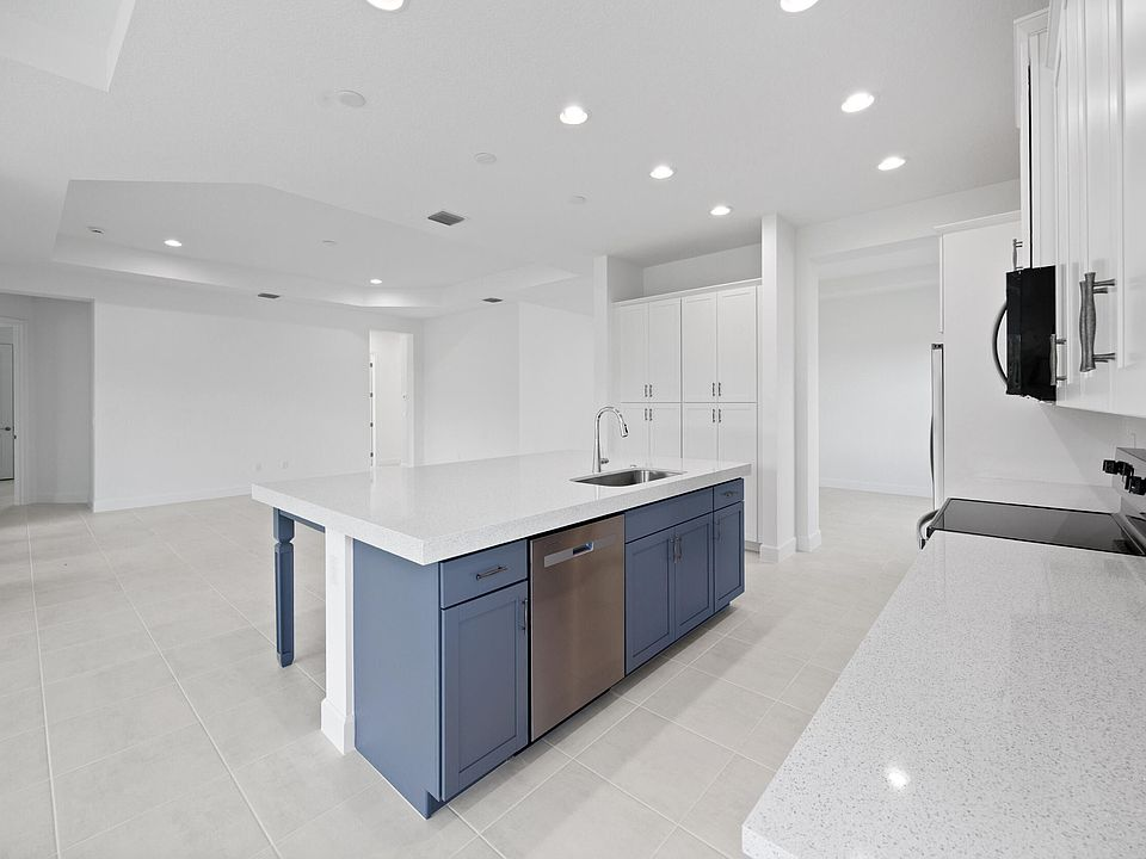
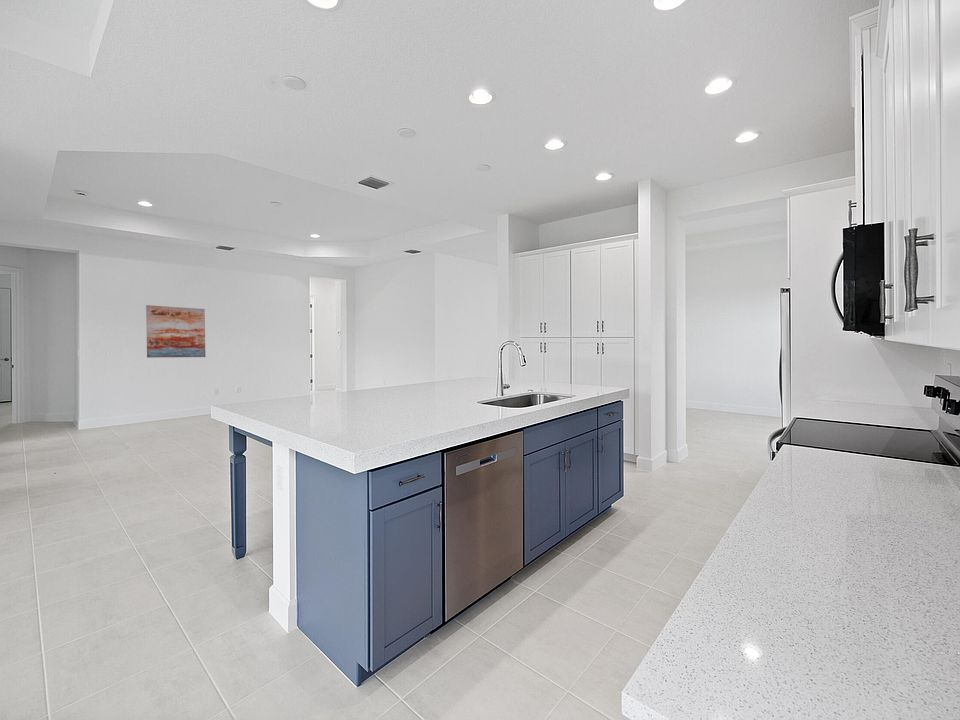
+ wall art [145,304,206,359]
